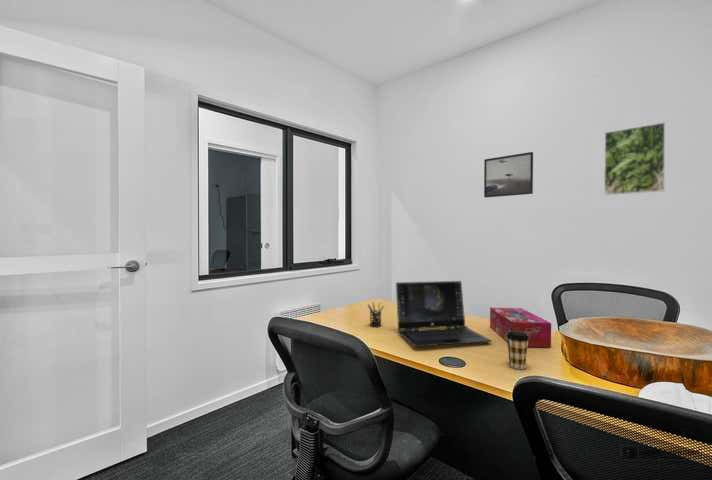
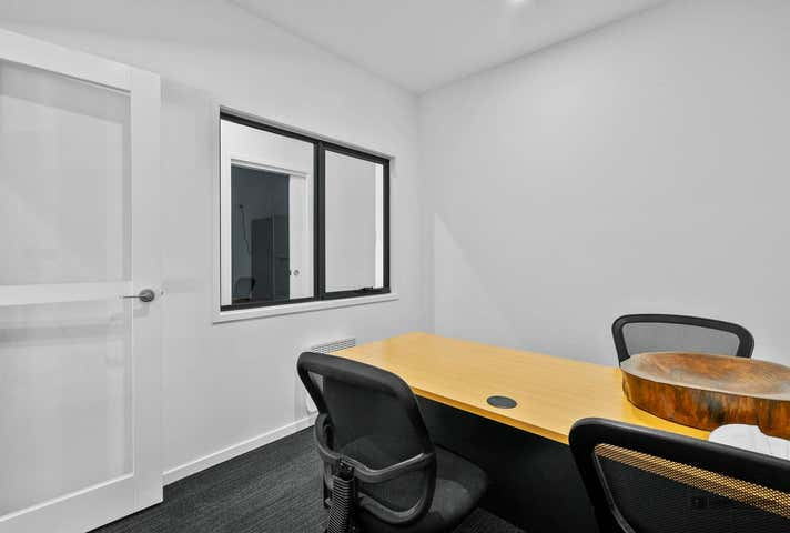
- pen holder [367,301,385,328]
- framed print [483,151,534,199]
- coffee cup [506,331,530,370]
- tissue box [489,307,552,348]
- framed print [603,121,666,196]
- laptop [395,280,493,348]
